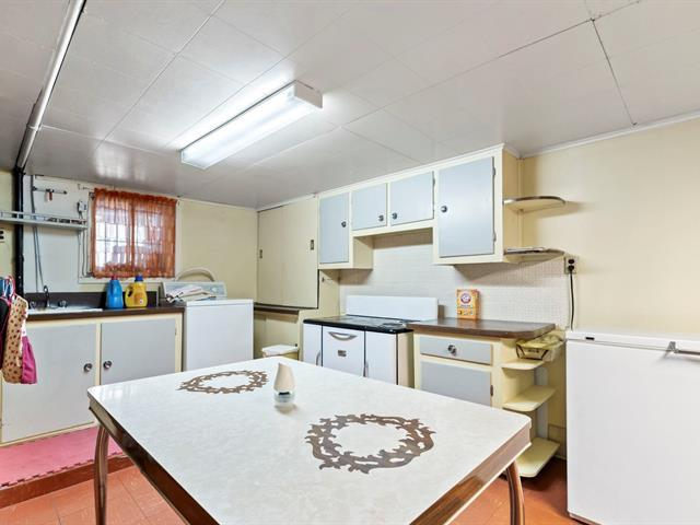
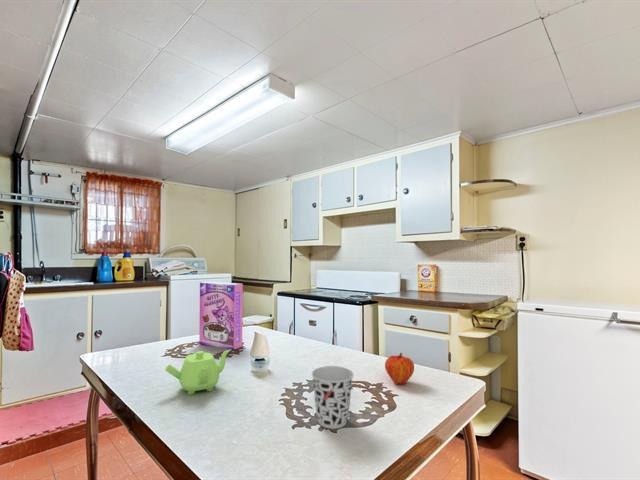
+ cereal box [198,281,244,350]
+ teapot [164,349,232,396]
+ fruit [384,352,415,386]
+ cup [311,365,355,430]
